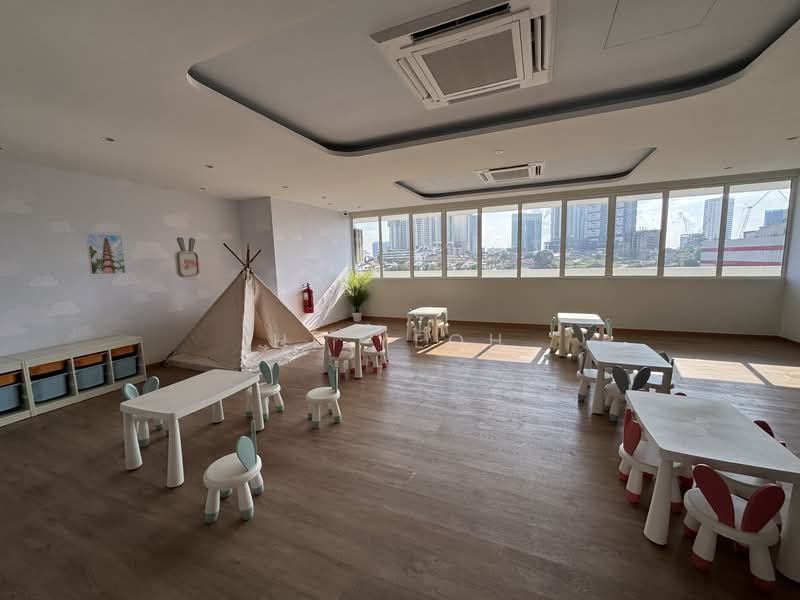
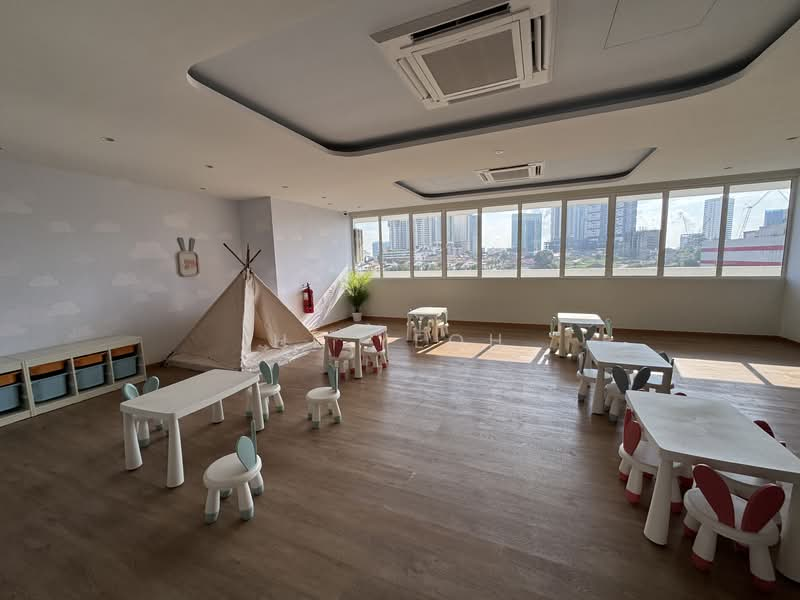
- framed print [85,232,127,275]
